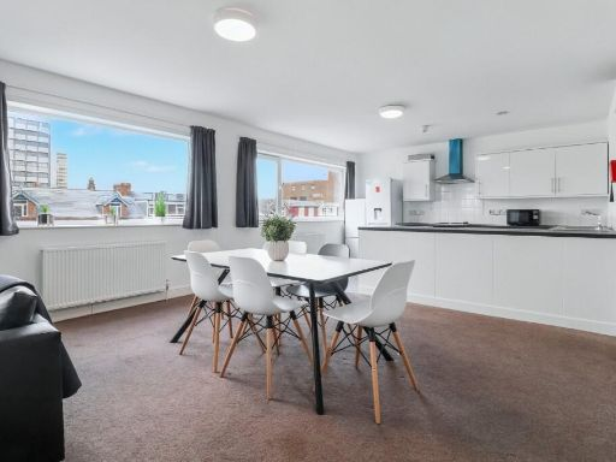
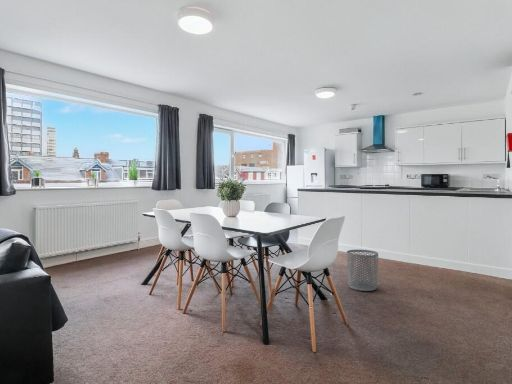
+ waste bin [346,249,379,292]
